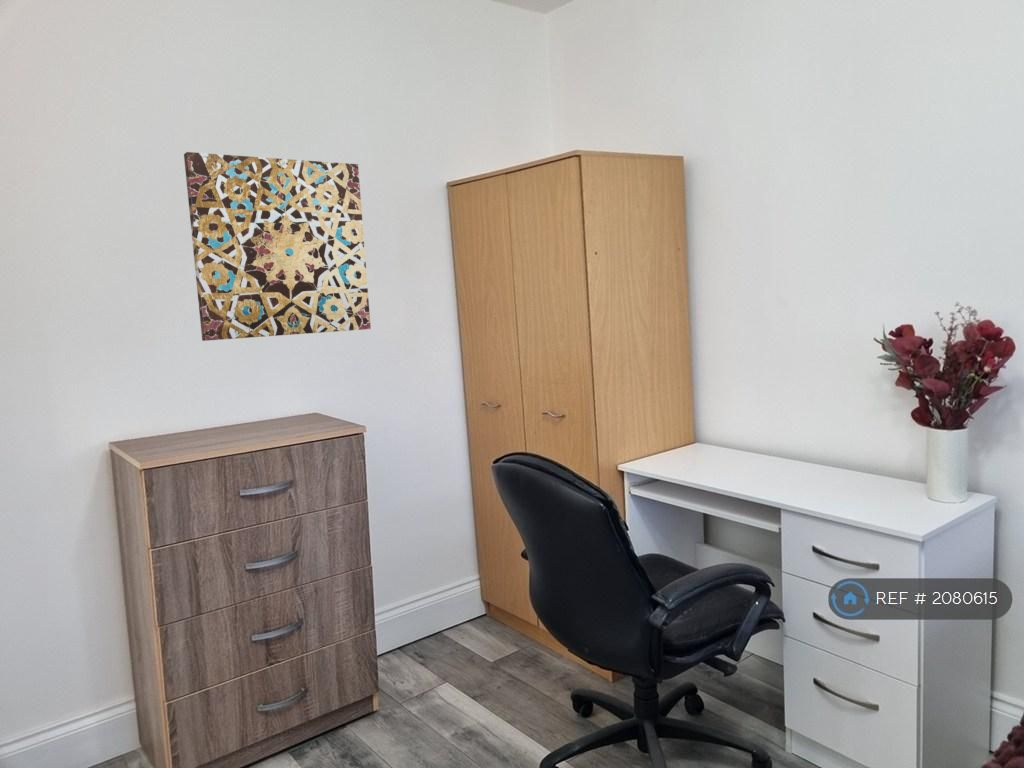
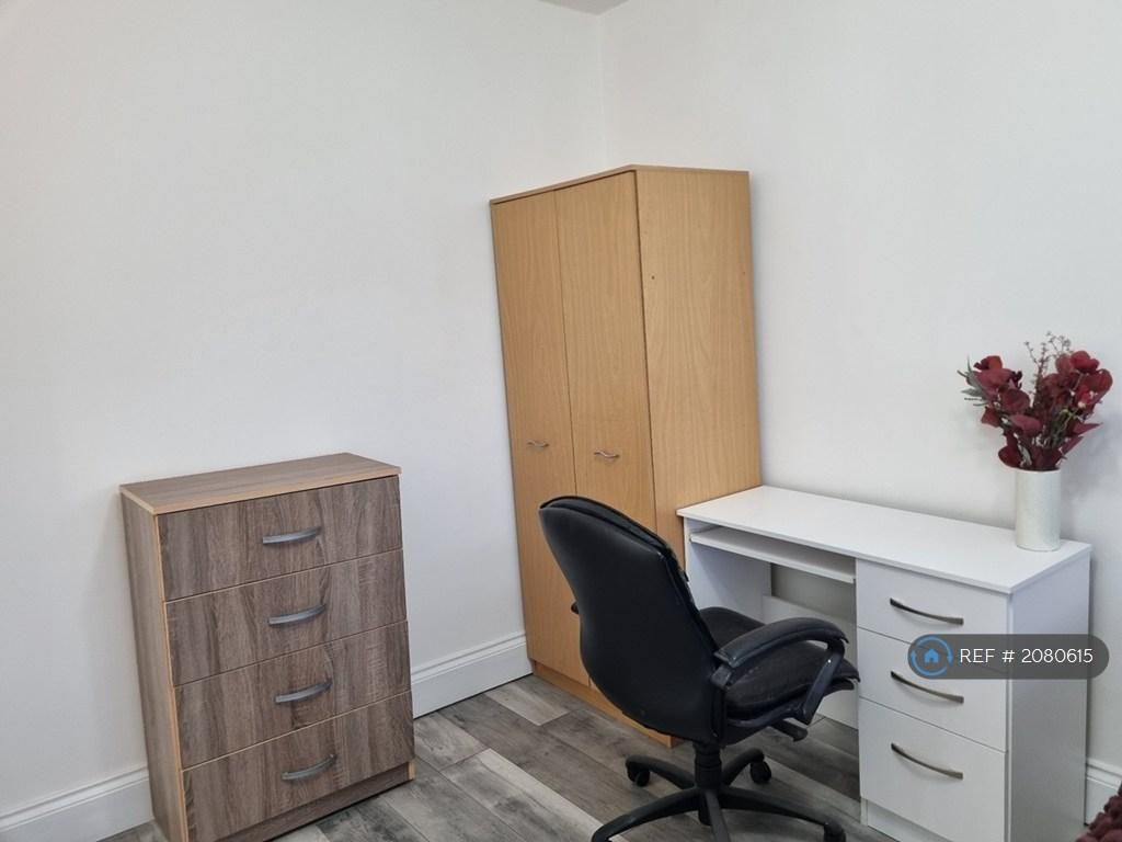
- wall art [183,151,372,342]
